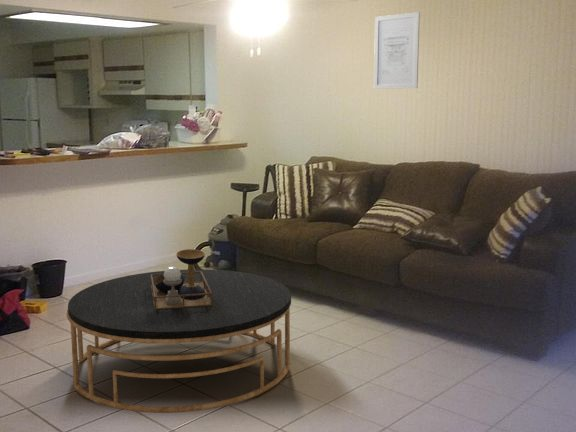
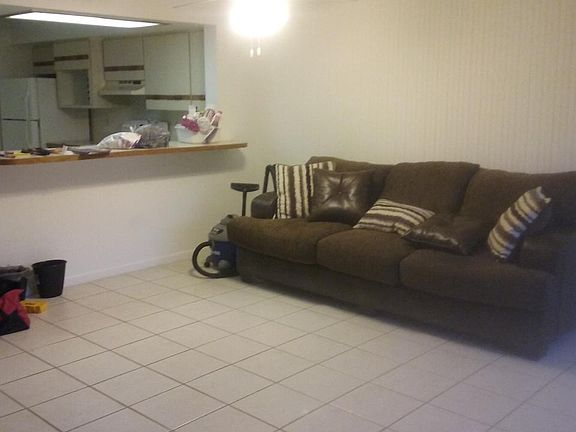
- wall art [373,11,421,90]
- coffee table [66,248,292,414]
